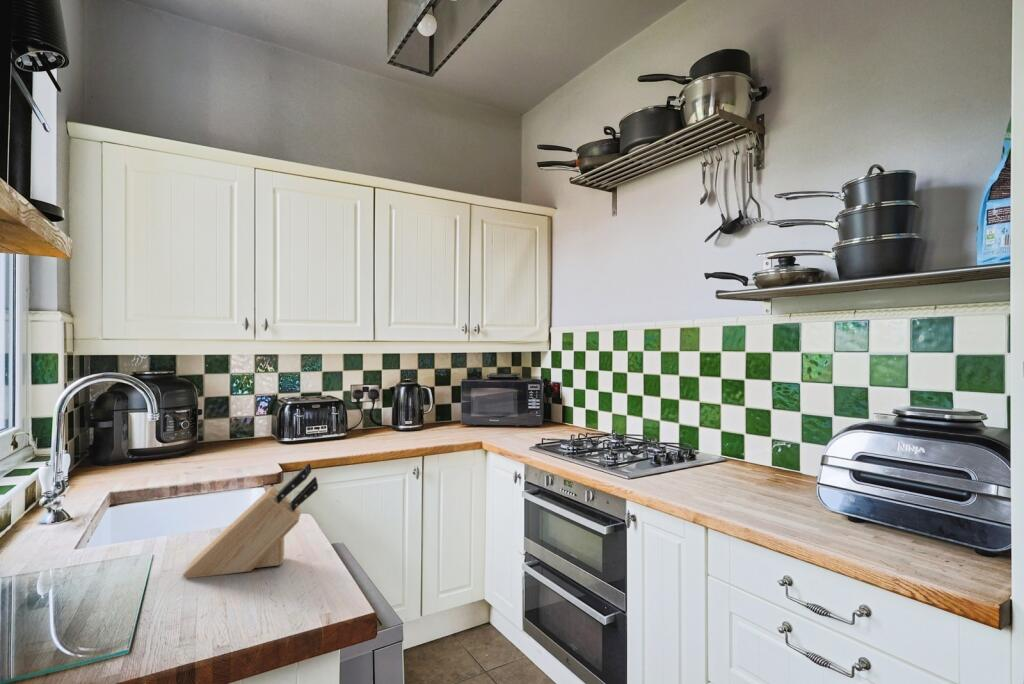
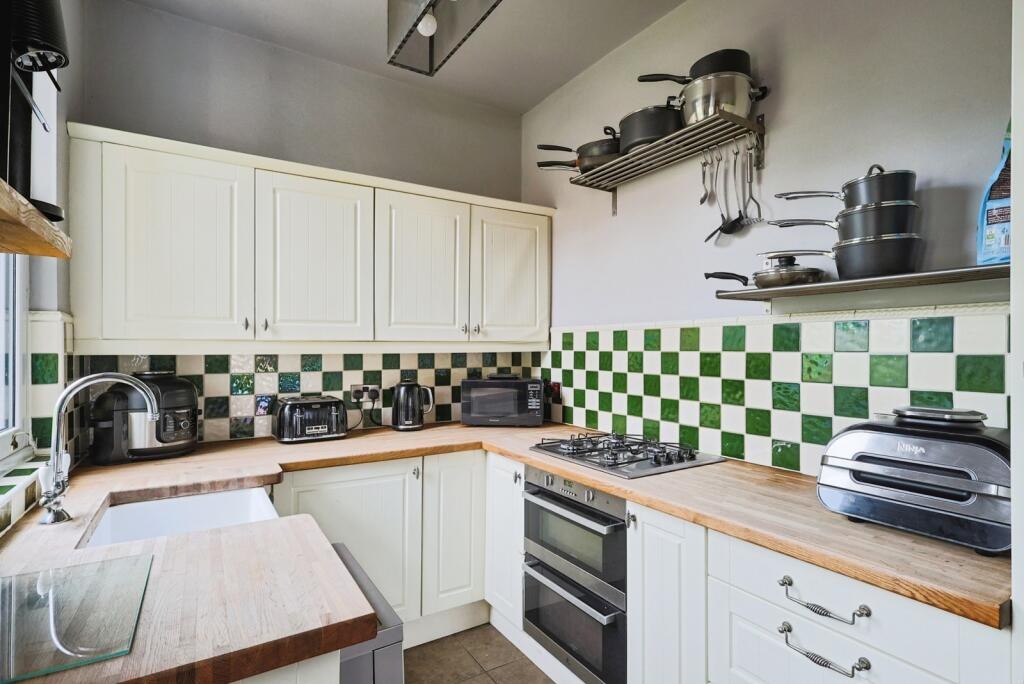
- knife block [182,462,319,579]
